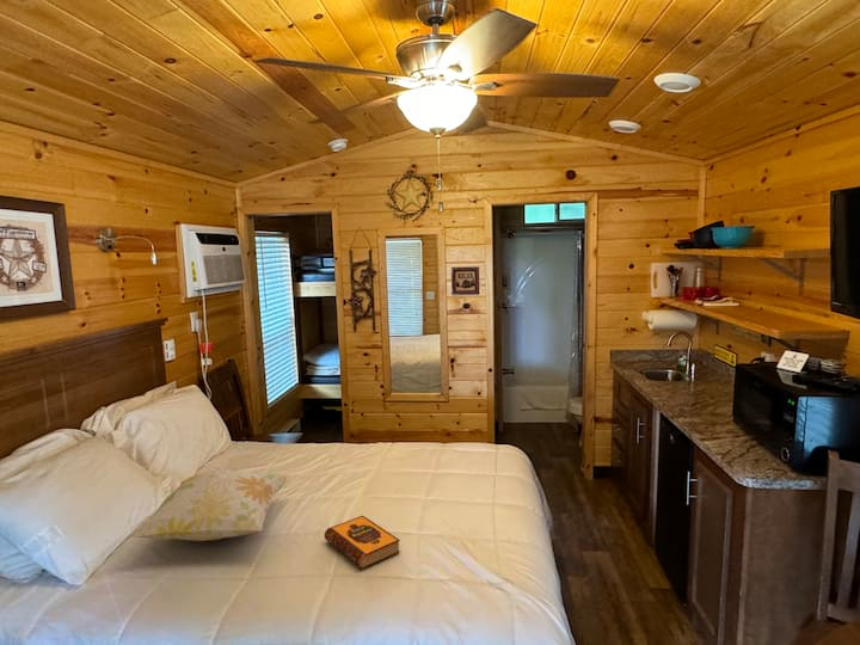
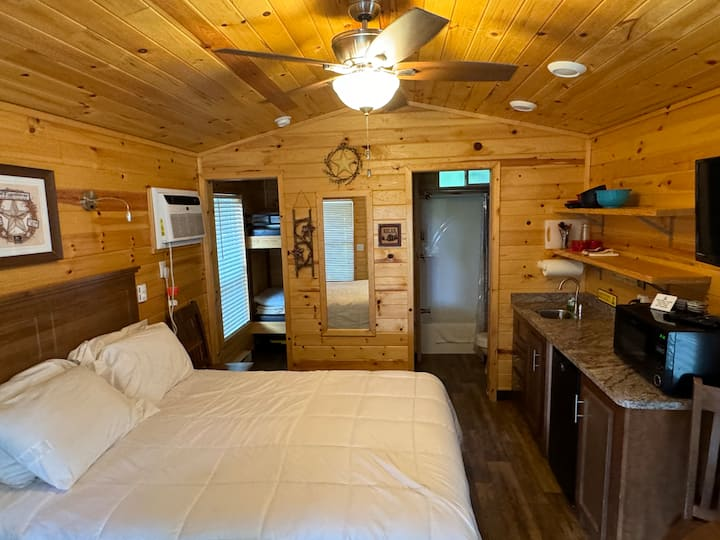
- decorative pillow [127,468,291,542]
- hardback book [324,515,401,570]
